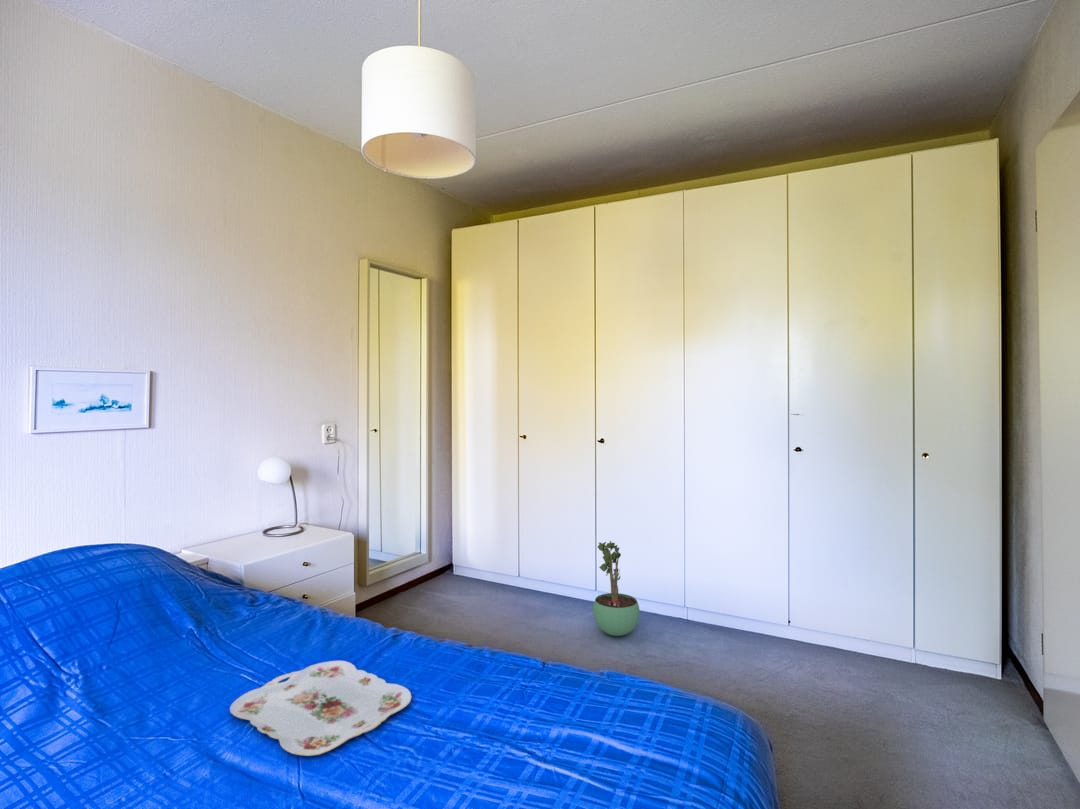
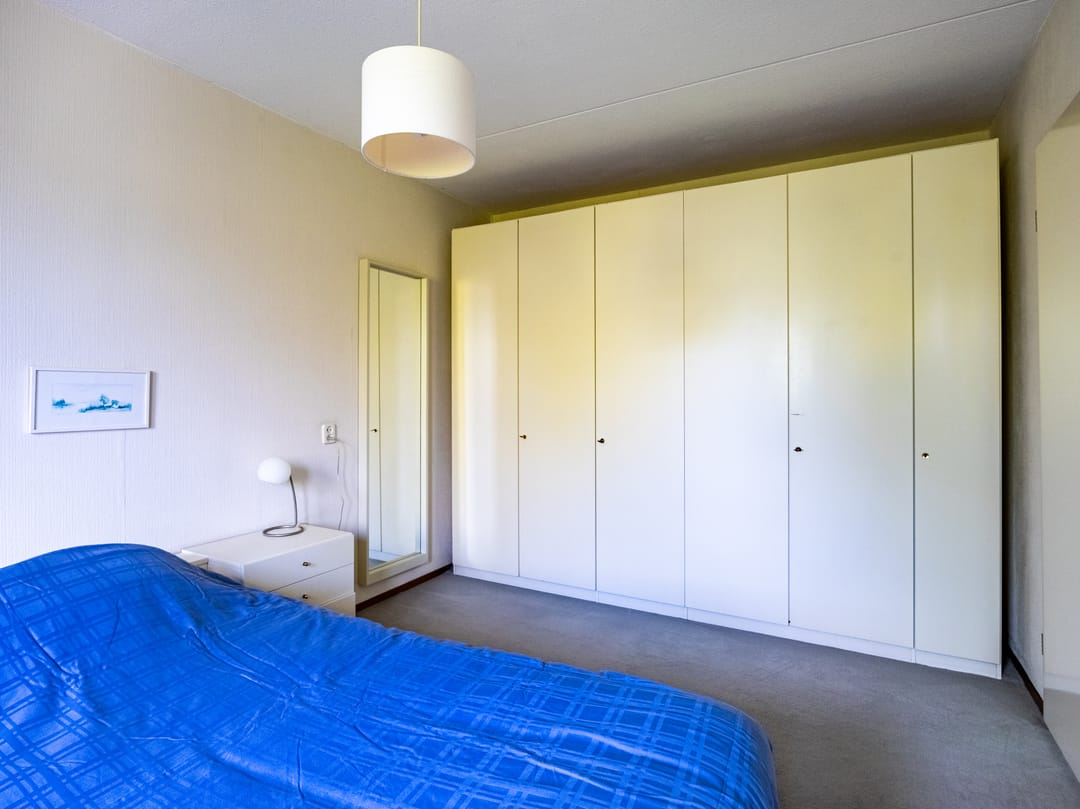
- potted plant [592,540,641,637]
- serving tray [229,660,412,757]
